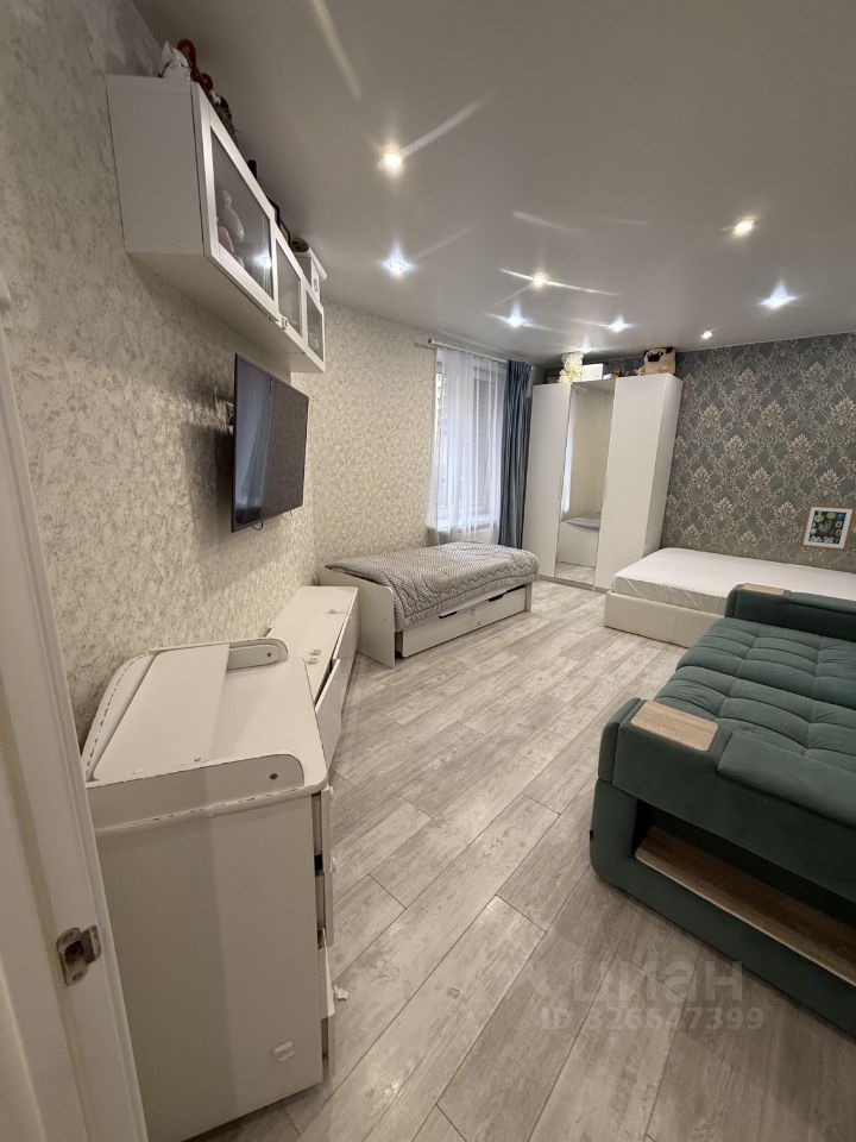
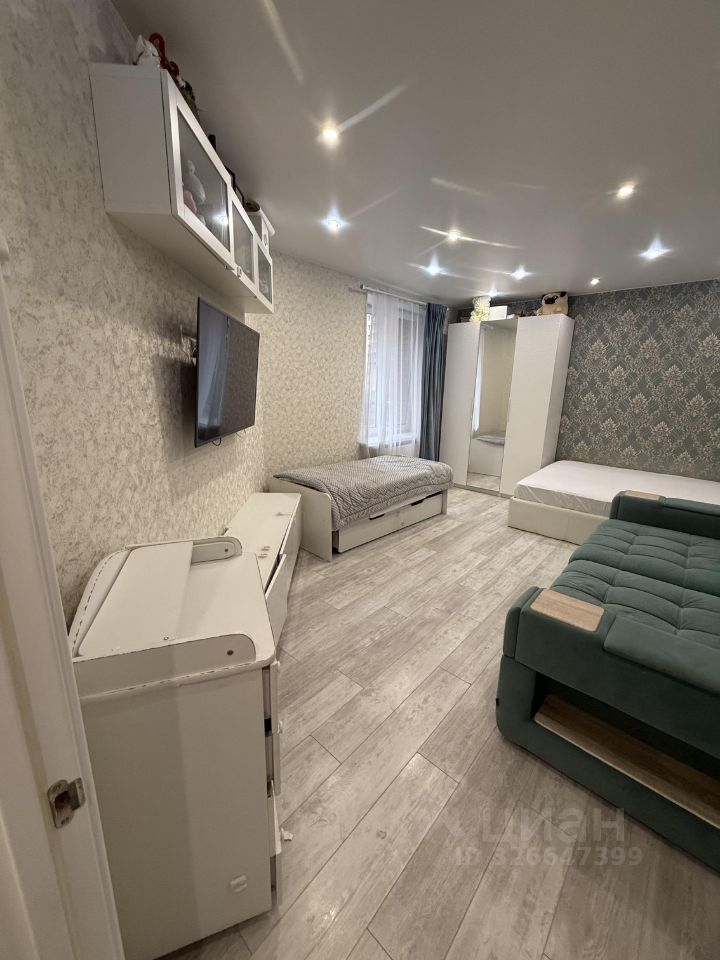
- wall art [798,503,856,552]
